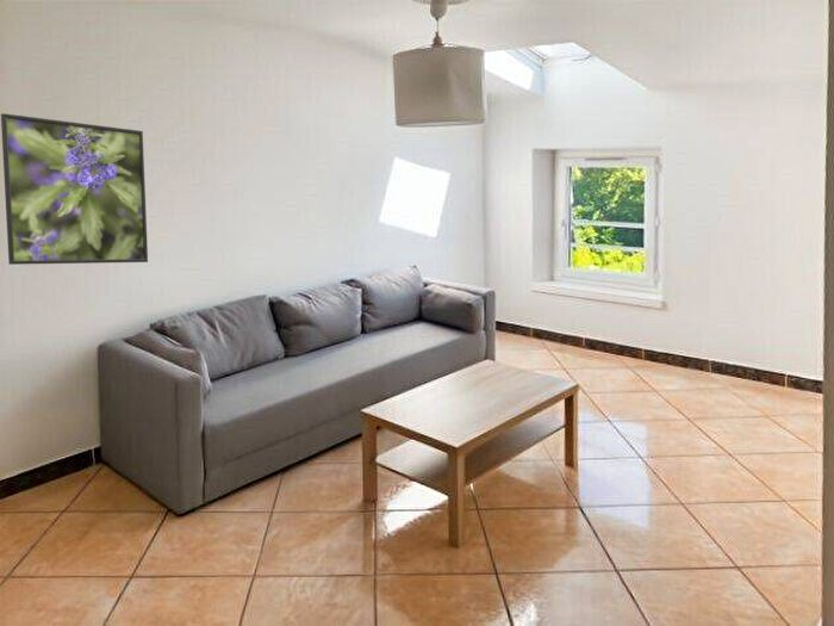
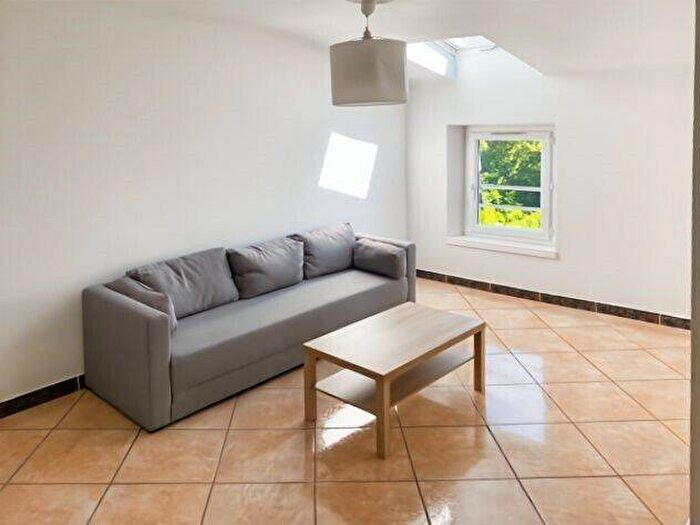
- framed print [0,112,149,266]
